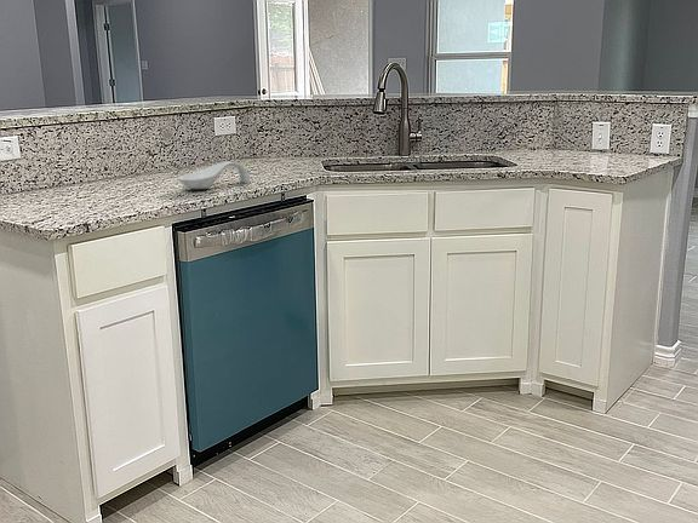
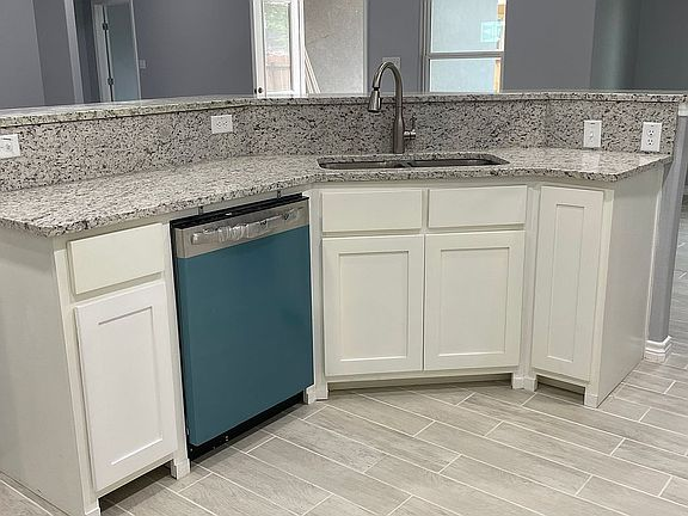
- spoon rest [177,160,251,190]
